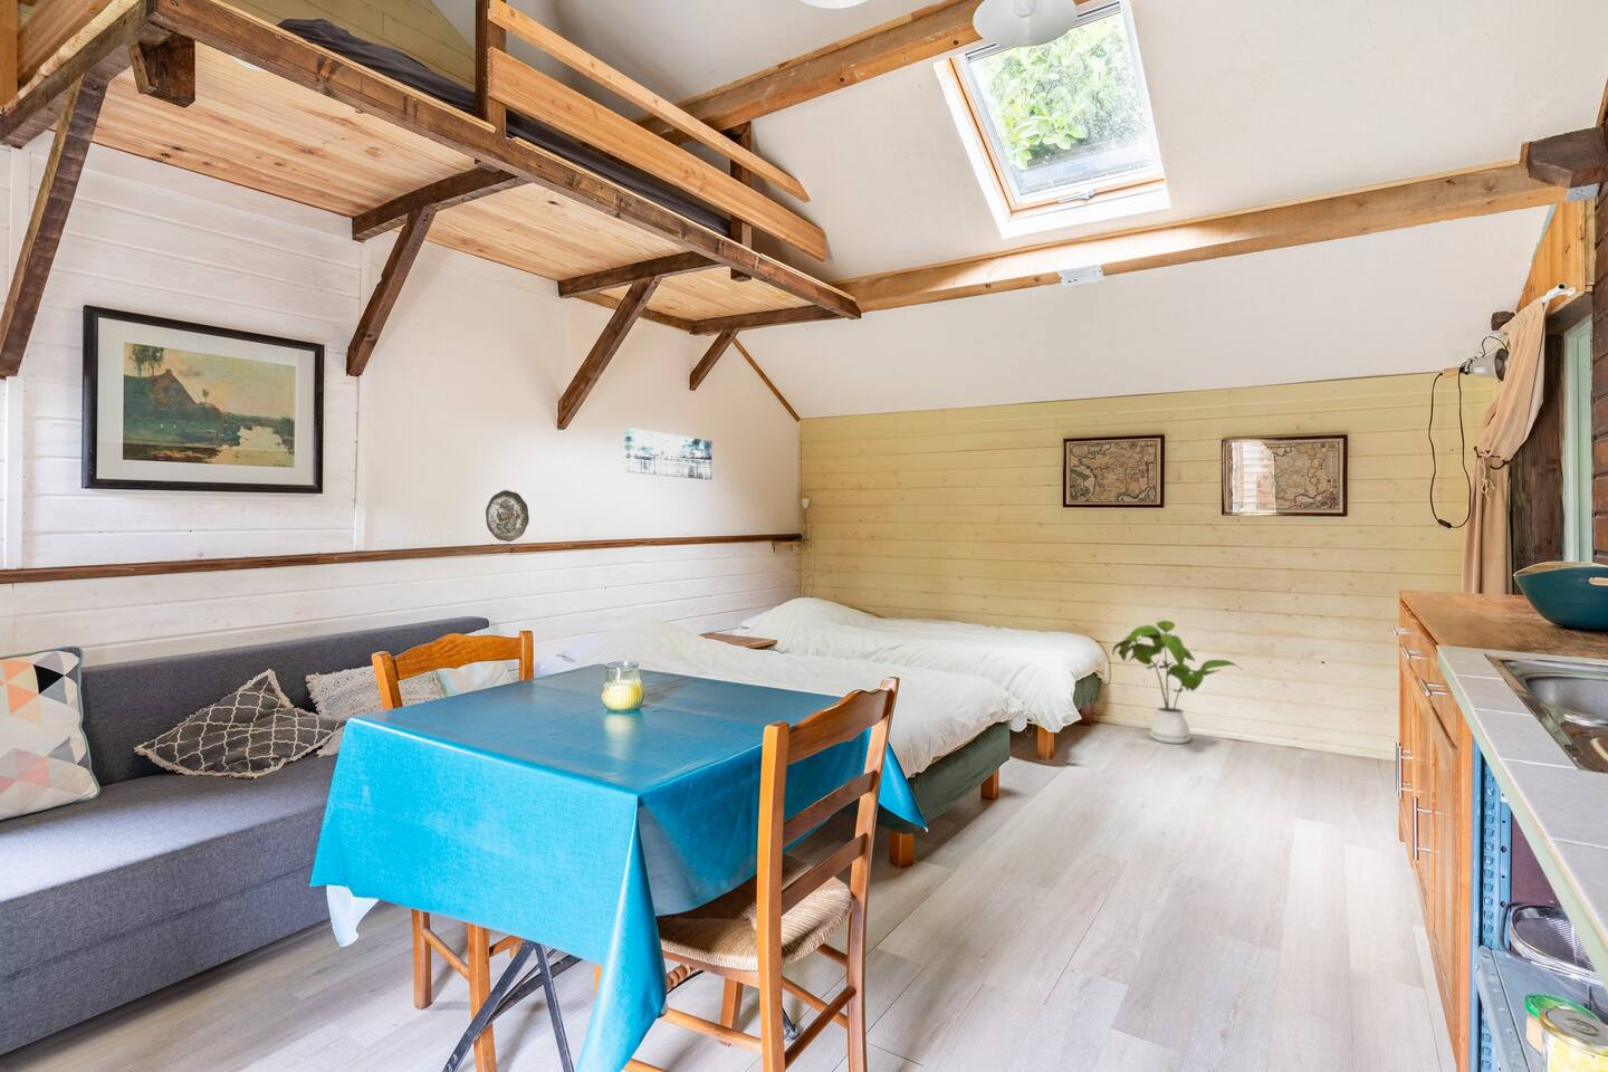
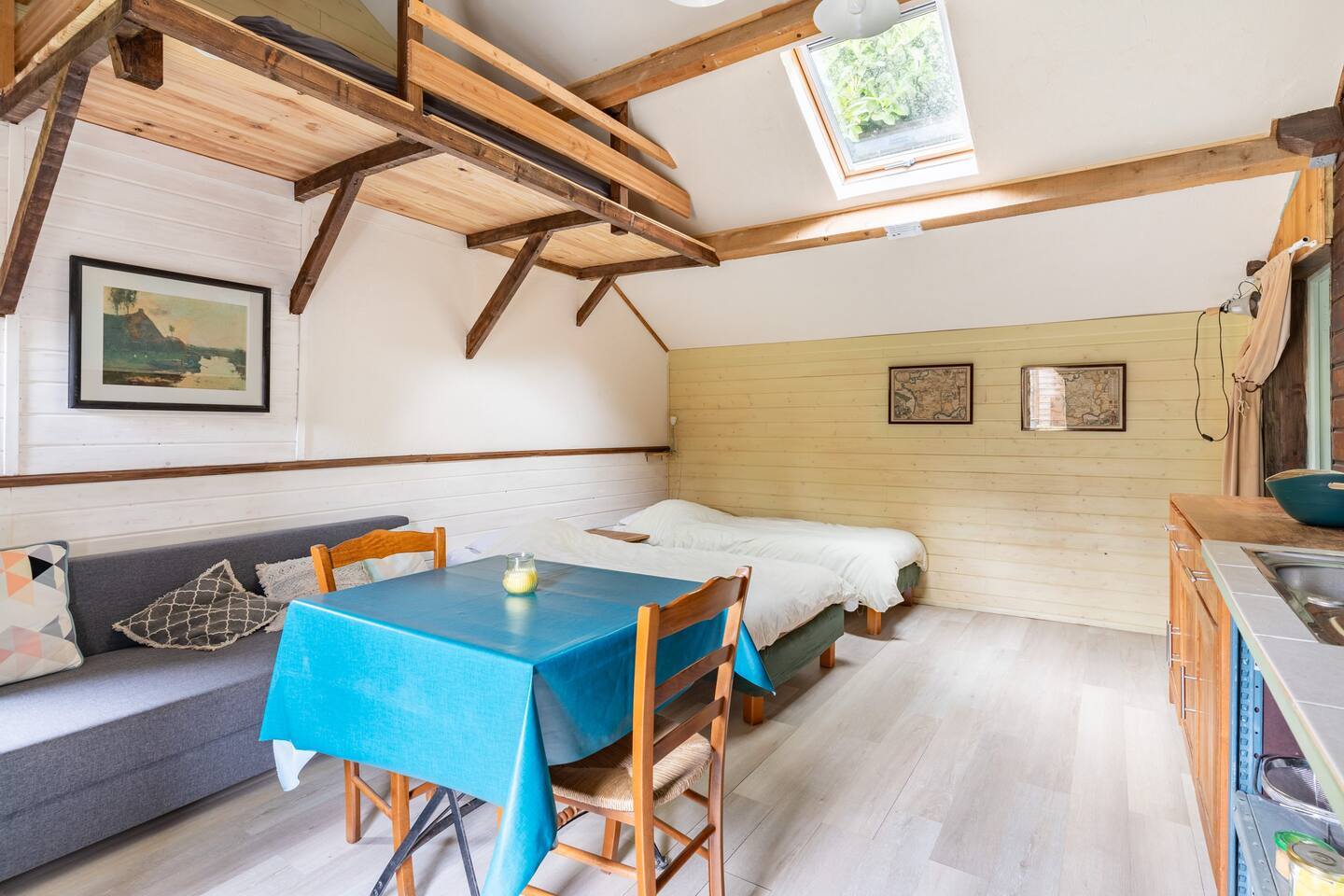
- wall art [623,427,713,481]
- decorative plate [485,489,530,543]
- house plant [1111,620,1245,745]
